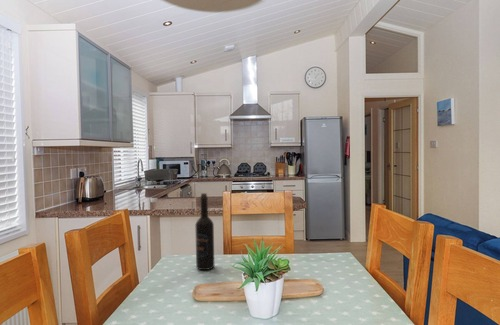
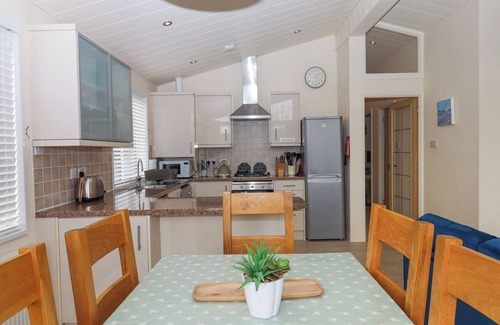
- wine bottle [194,192,215,271]
